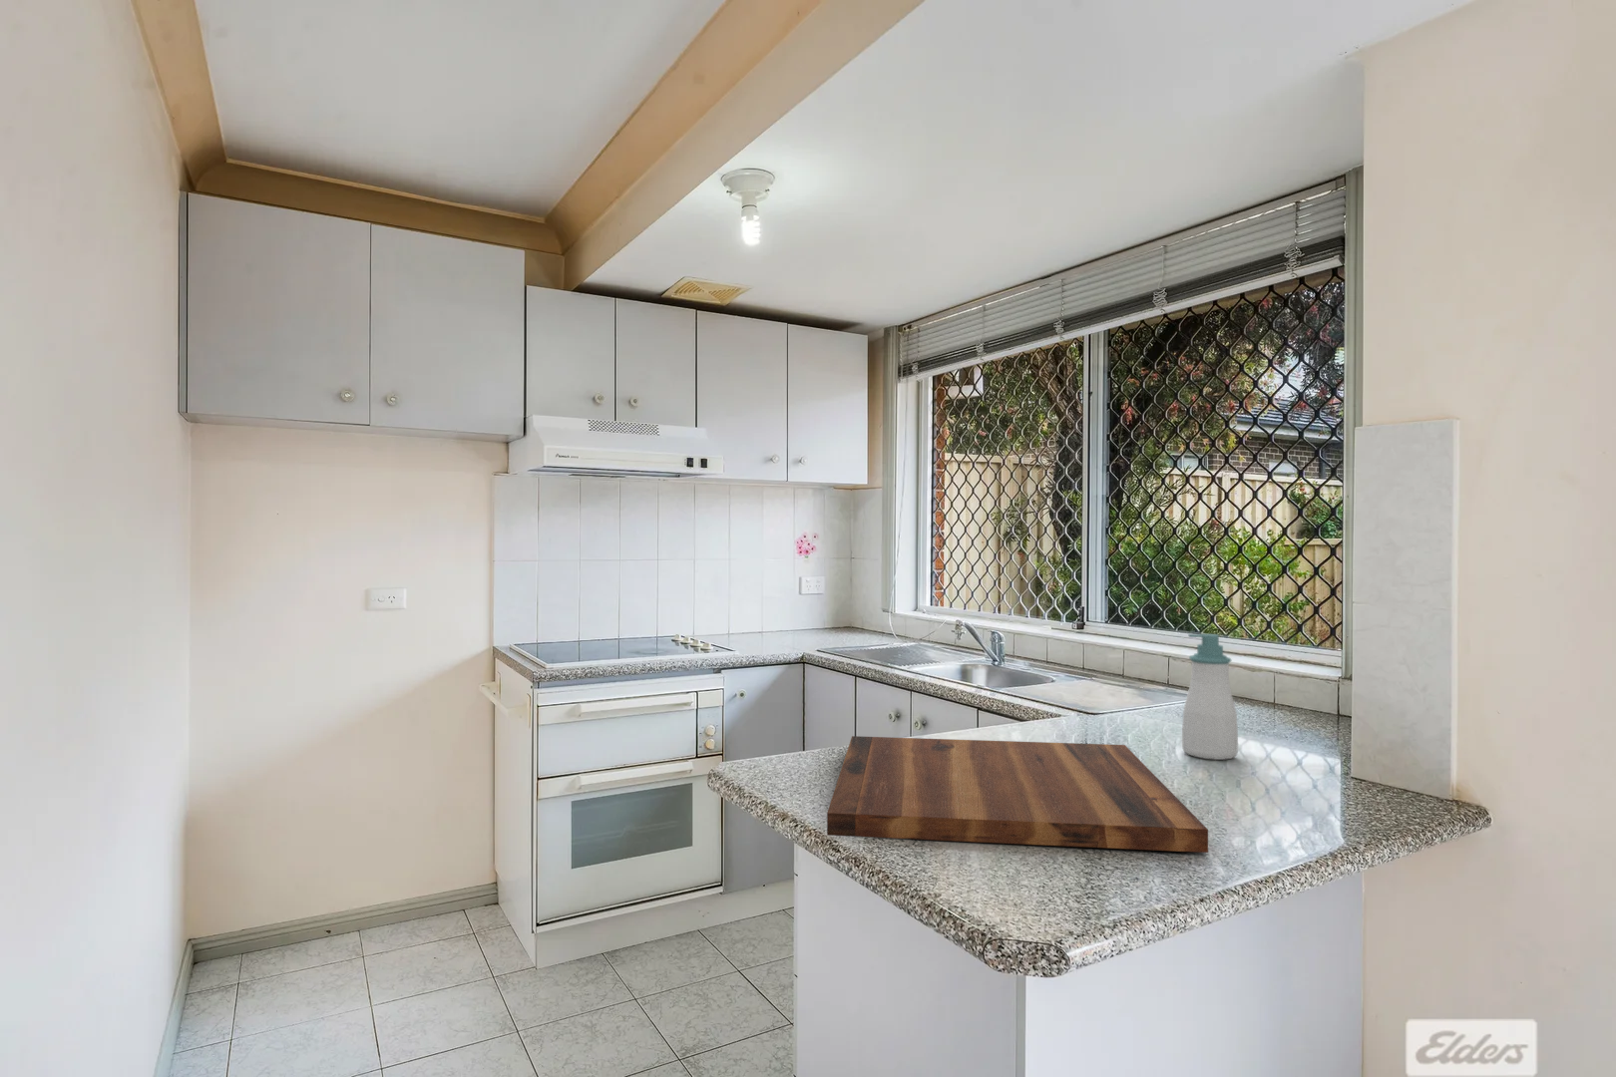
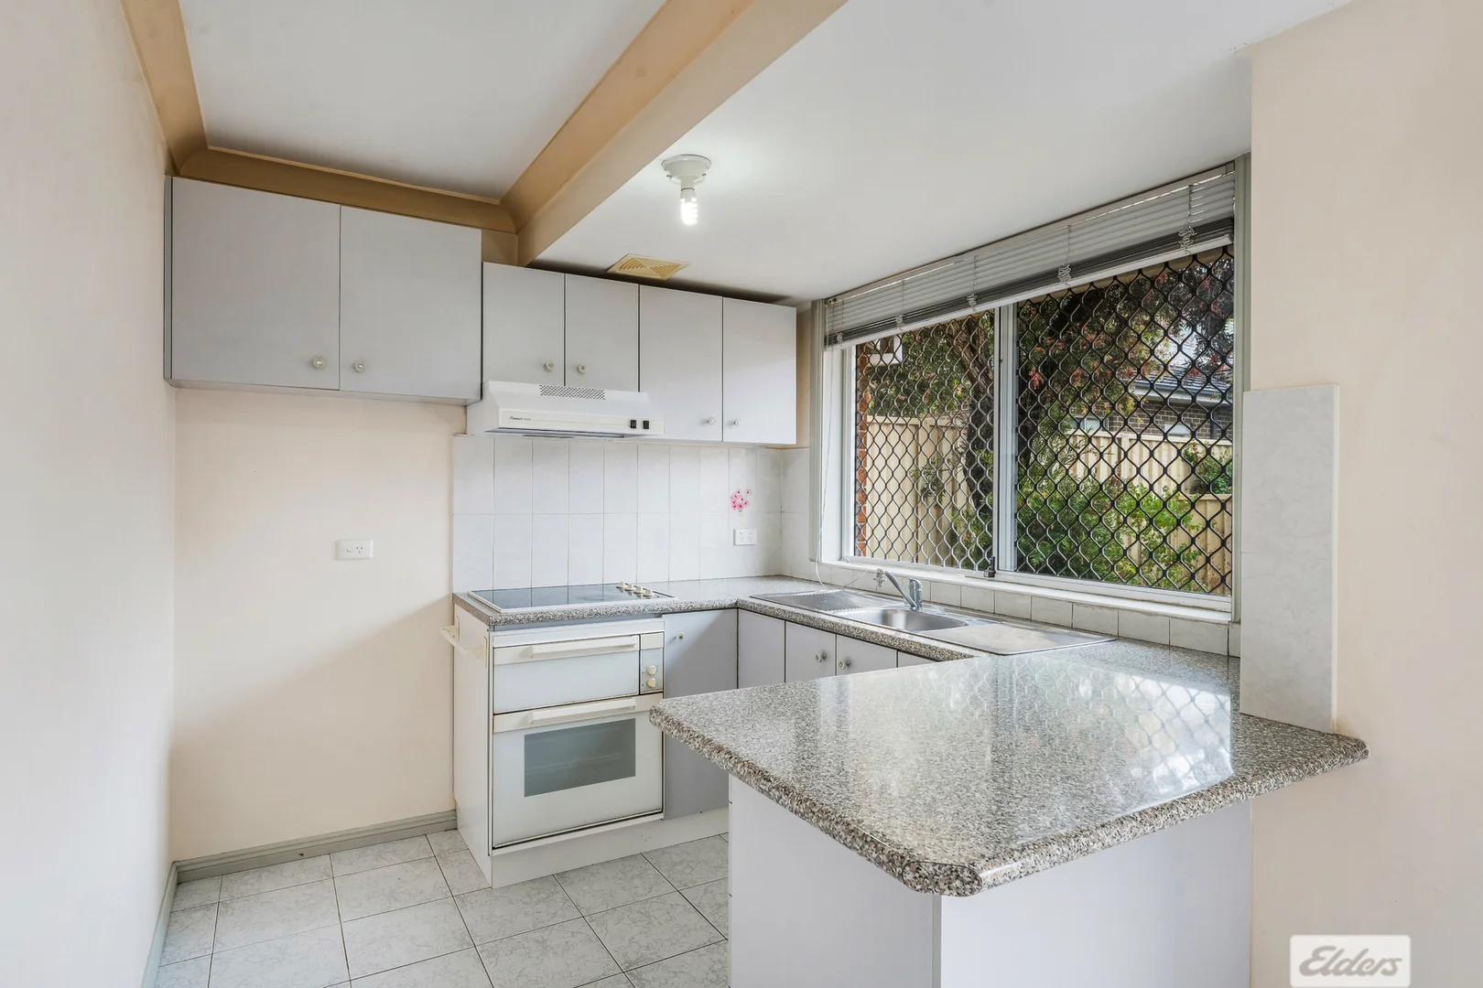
- cutting board [826,734,1210,853]
- soap bottle [1181,633,1238,761]
